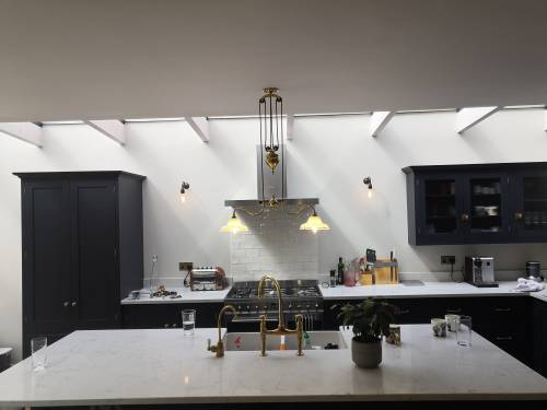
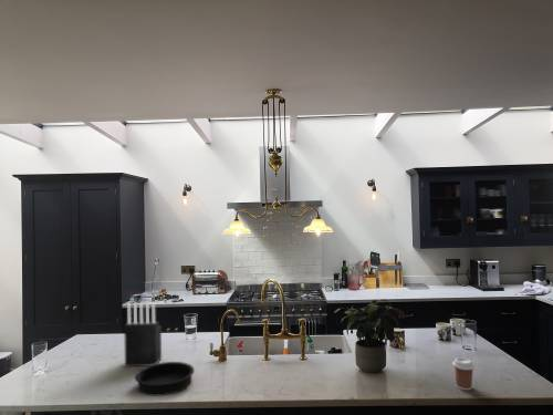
+ coffee cup [451,356,476,391]
+ knife block [123,301,163,367]
+ baking pan [134,361,196,397]
